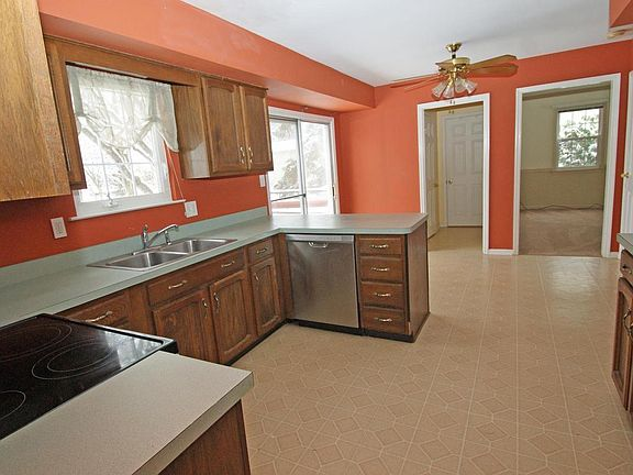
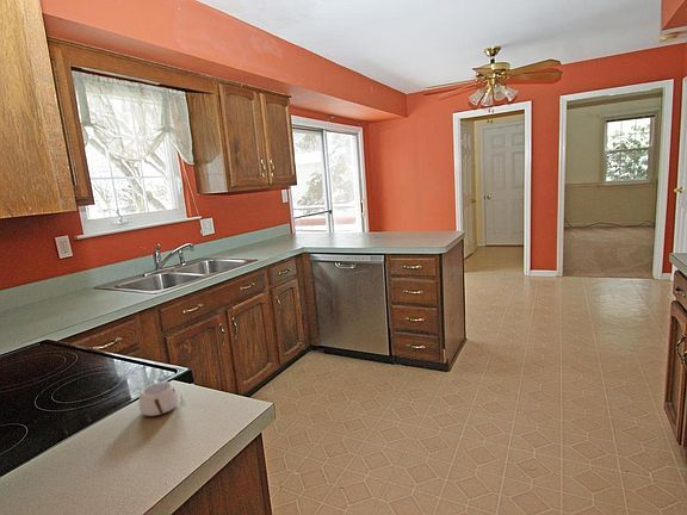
+ mug [137,380,186,417]
